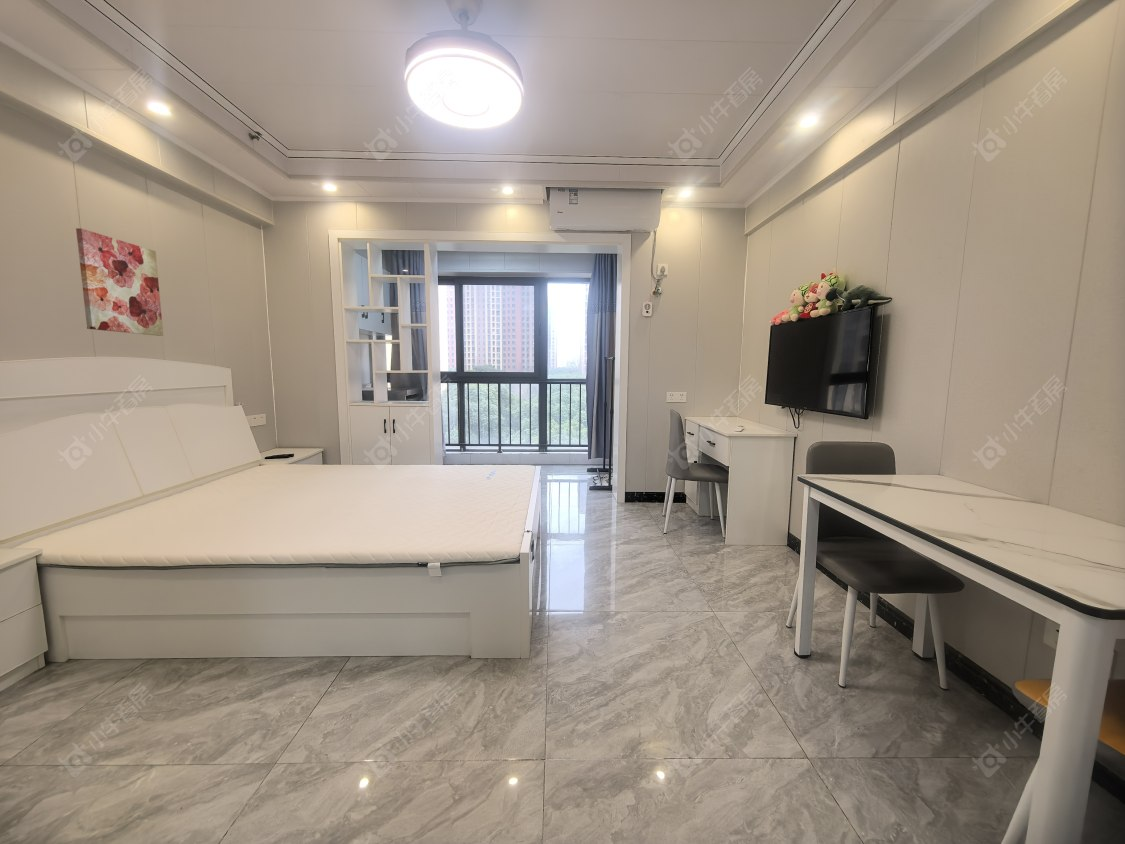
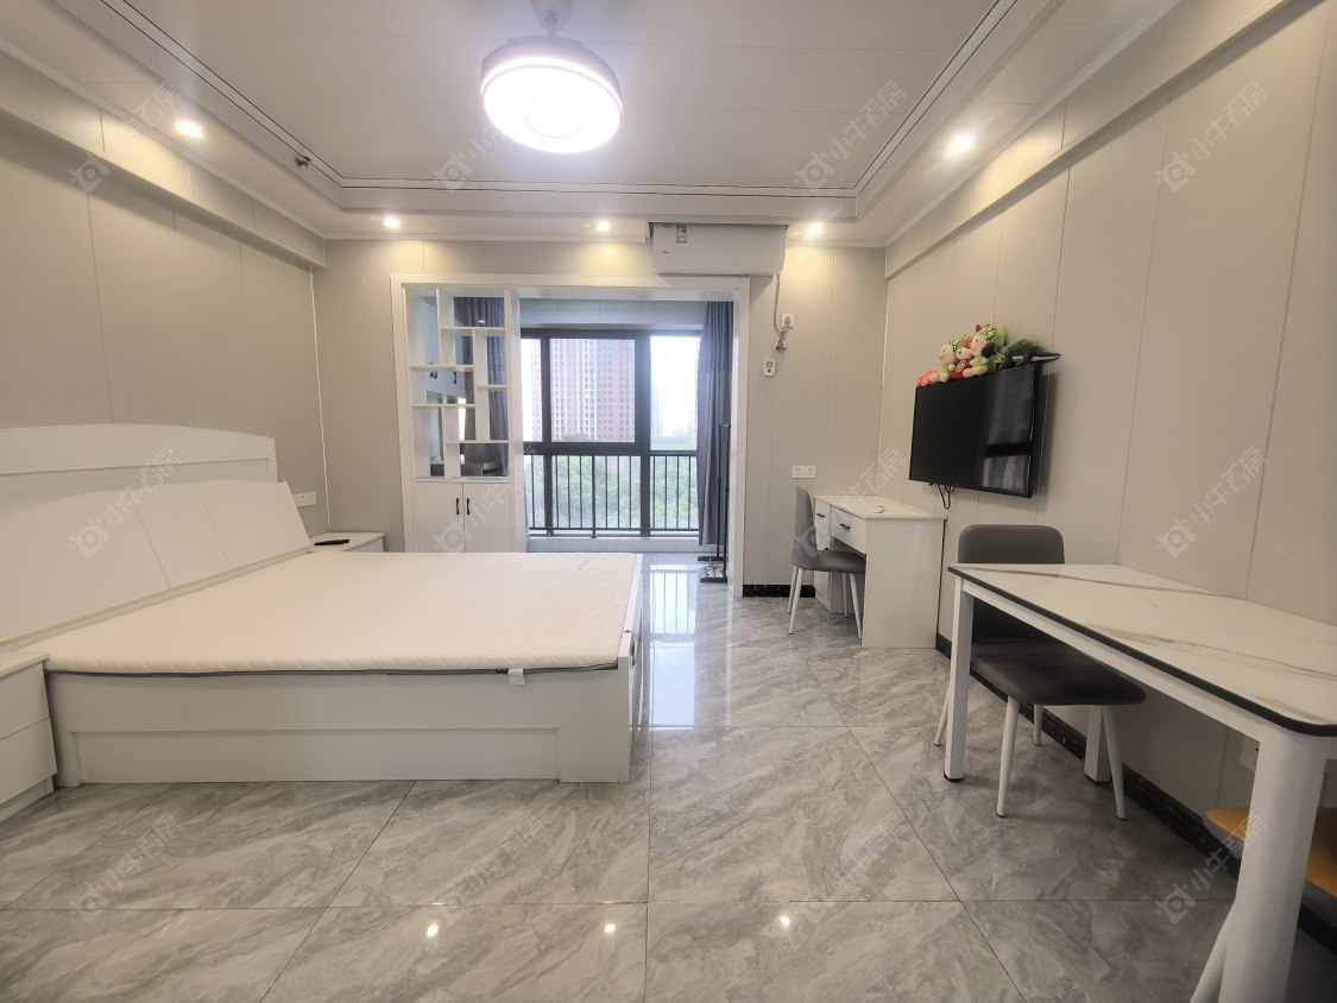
- wall art [75,227,164,337]
